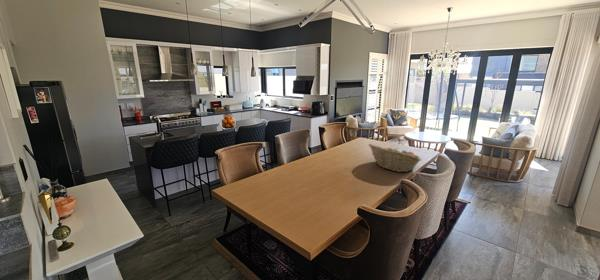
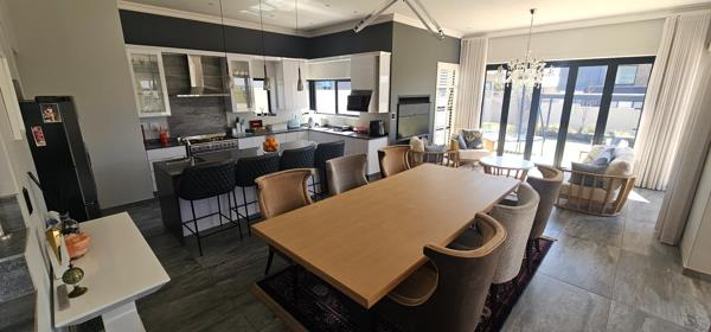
- fruit basket [368,143,423,173]
